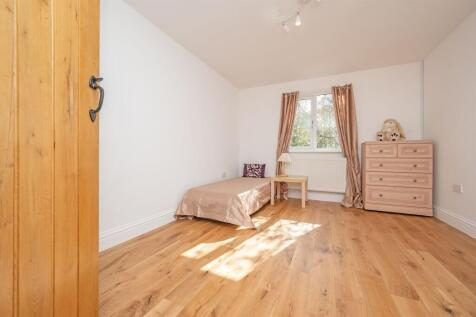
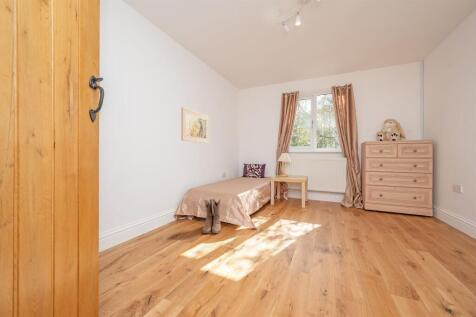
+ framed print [180,106,210,144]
+ boots [202,198,222,235]
